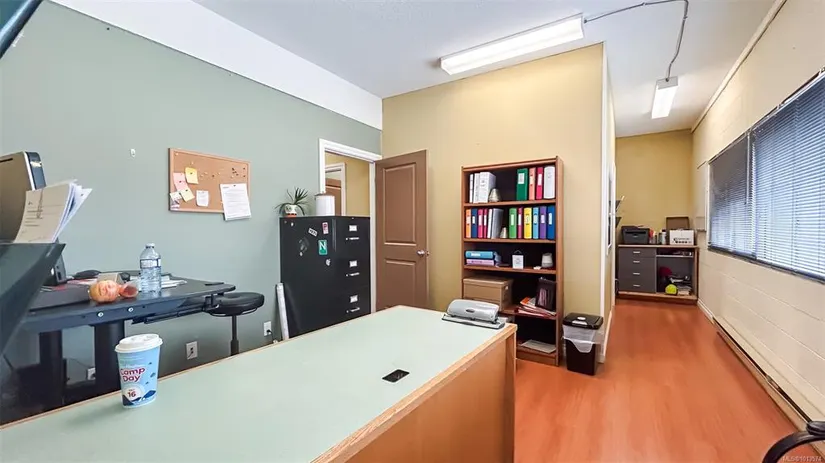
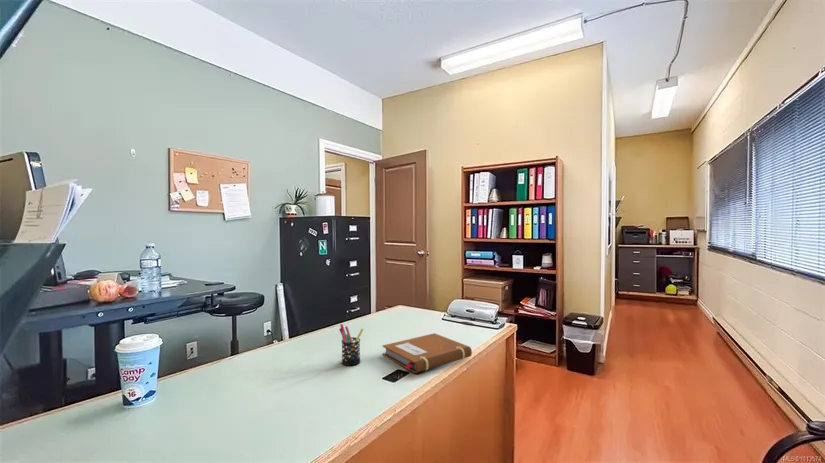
+ pen holder [338,323,365,366]
+ notebook [382,332,473,374]
